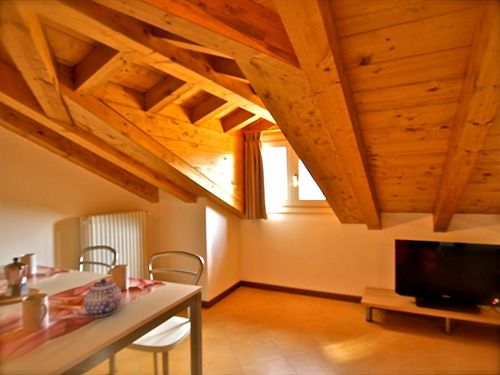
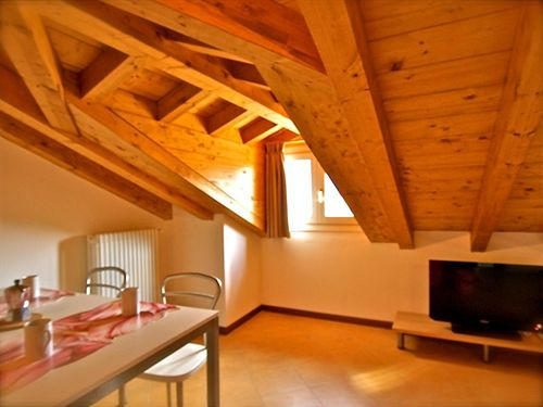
- teapot [83,278,123,318]
